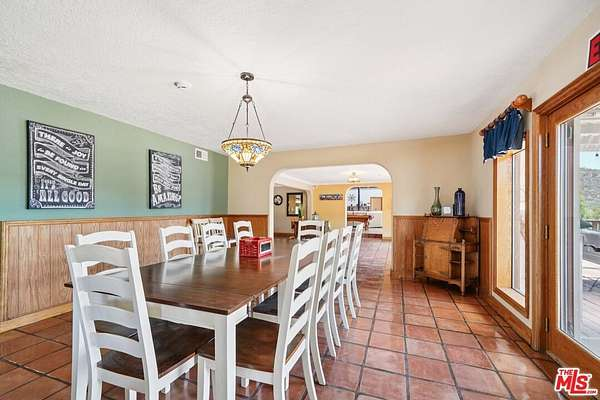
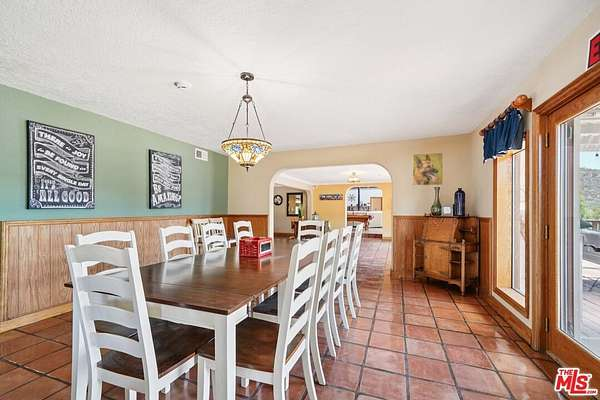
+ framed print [412,151,444,187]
